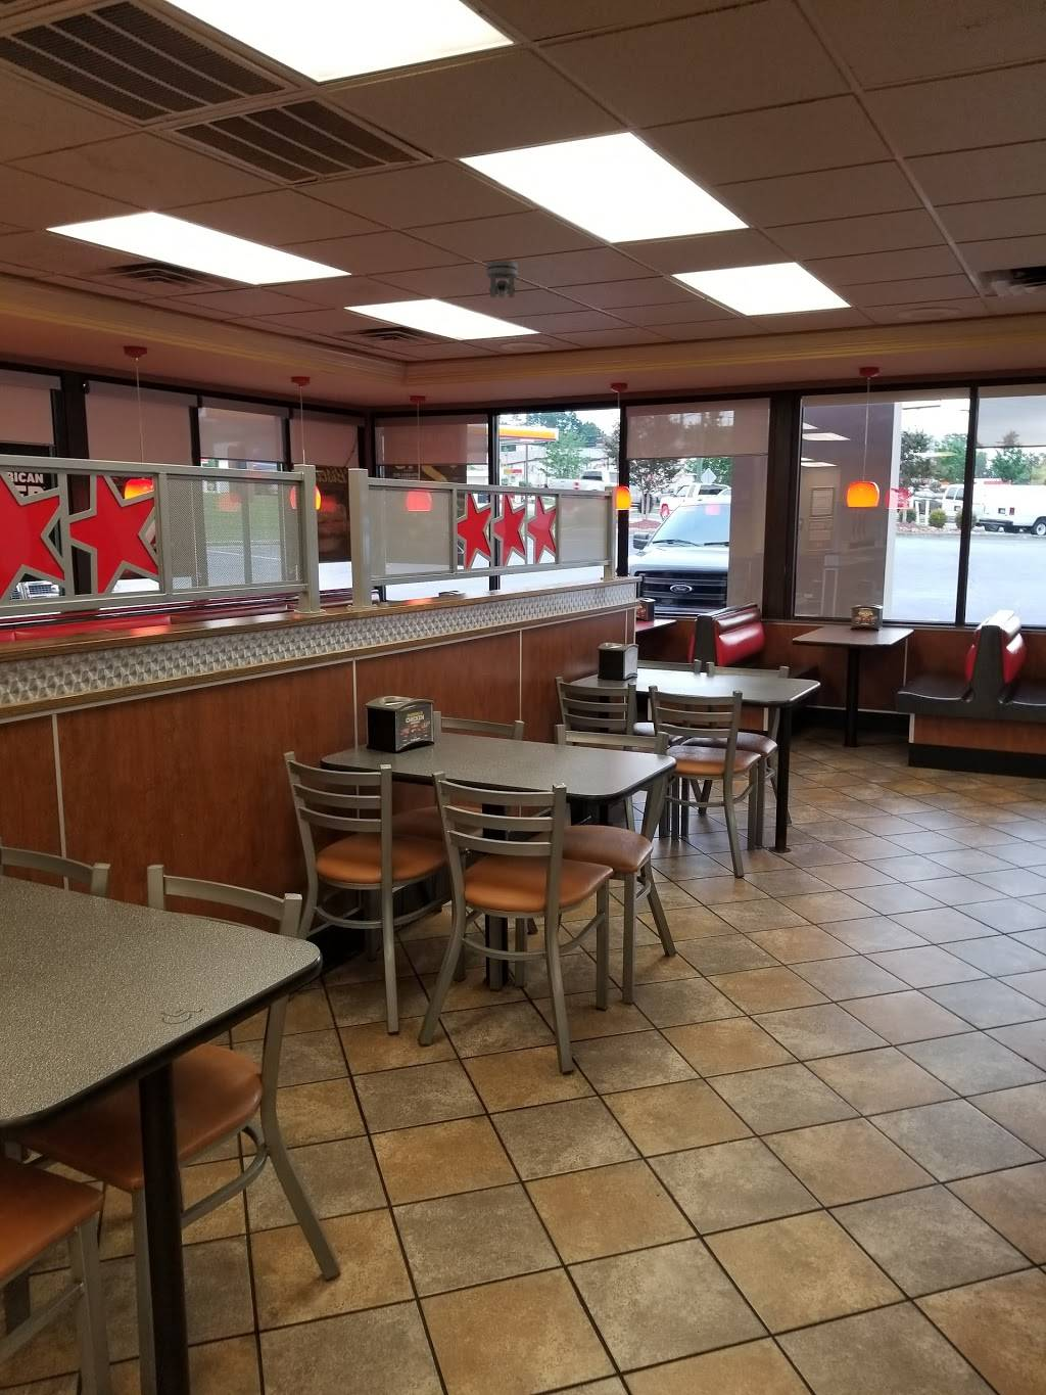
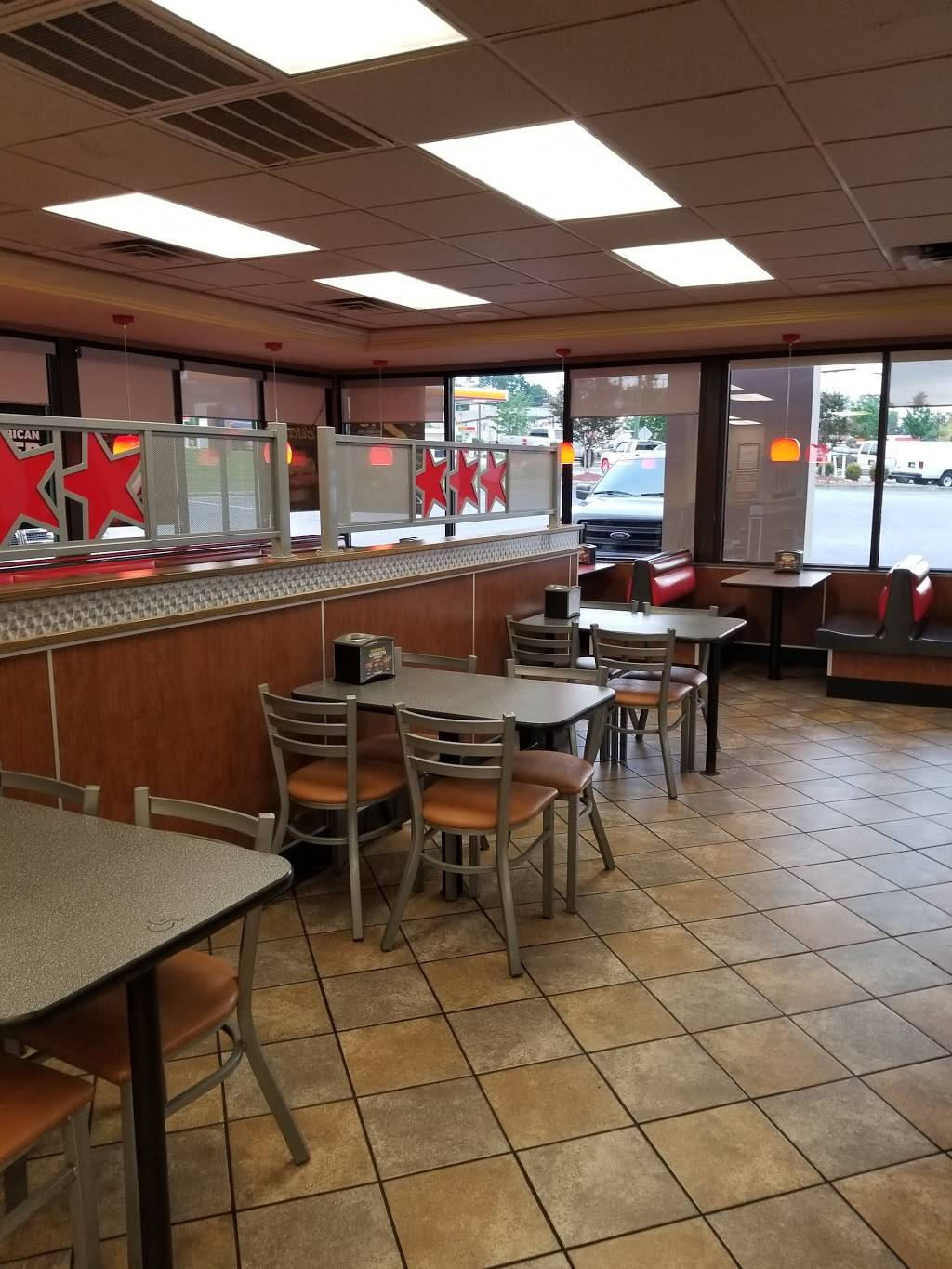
- security camera [487,259,518,298]
